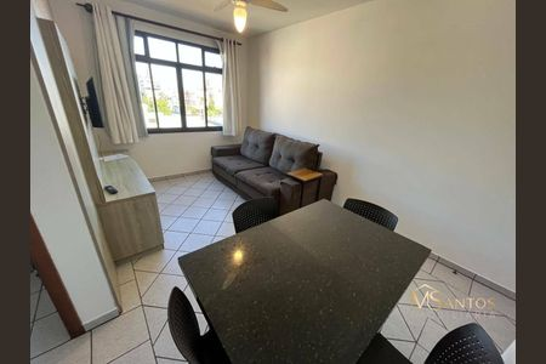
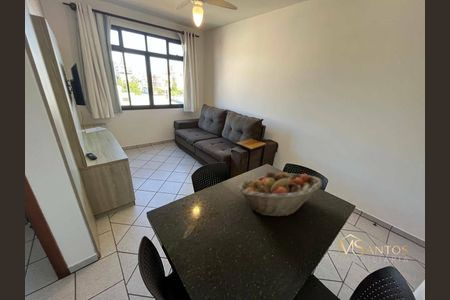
+ fruit basket [237,170,323,217]
